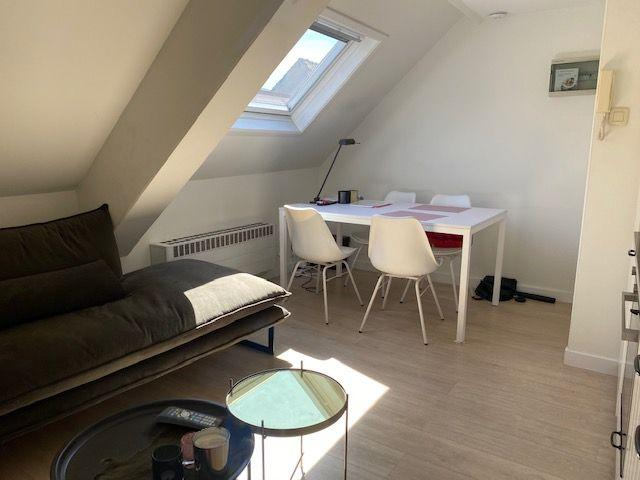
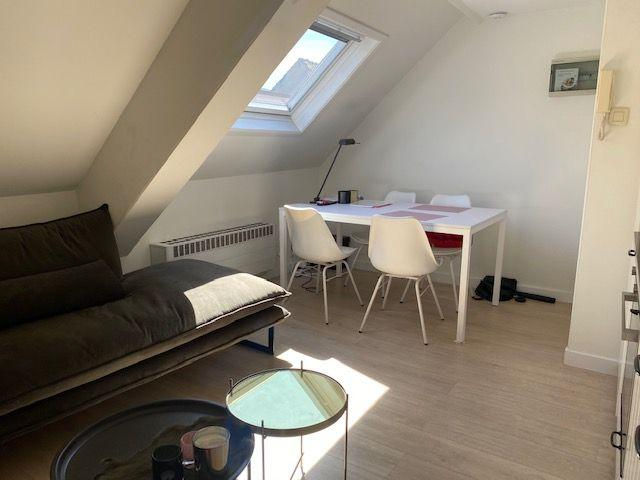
- remote control [154,406,223,431]
